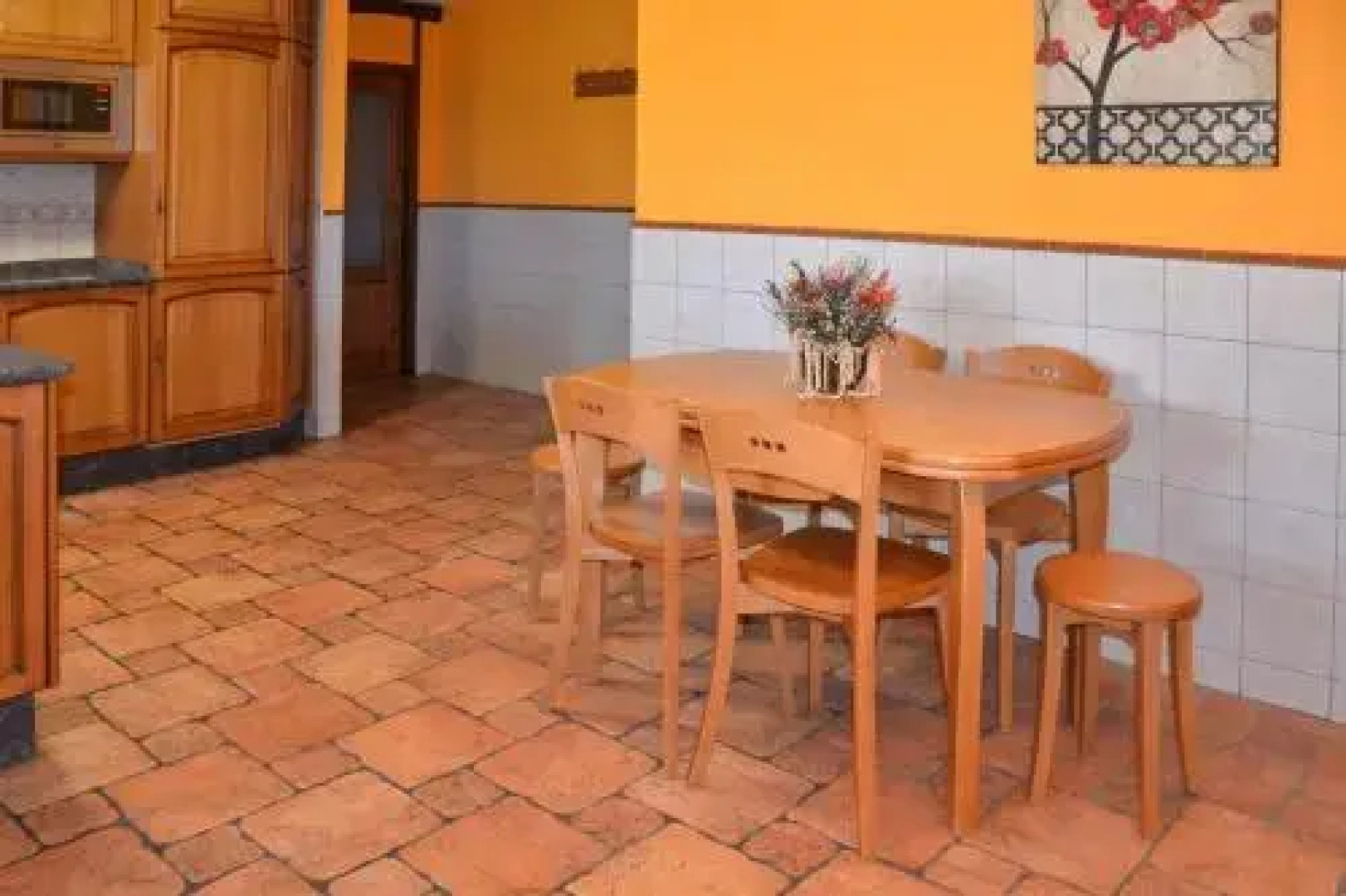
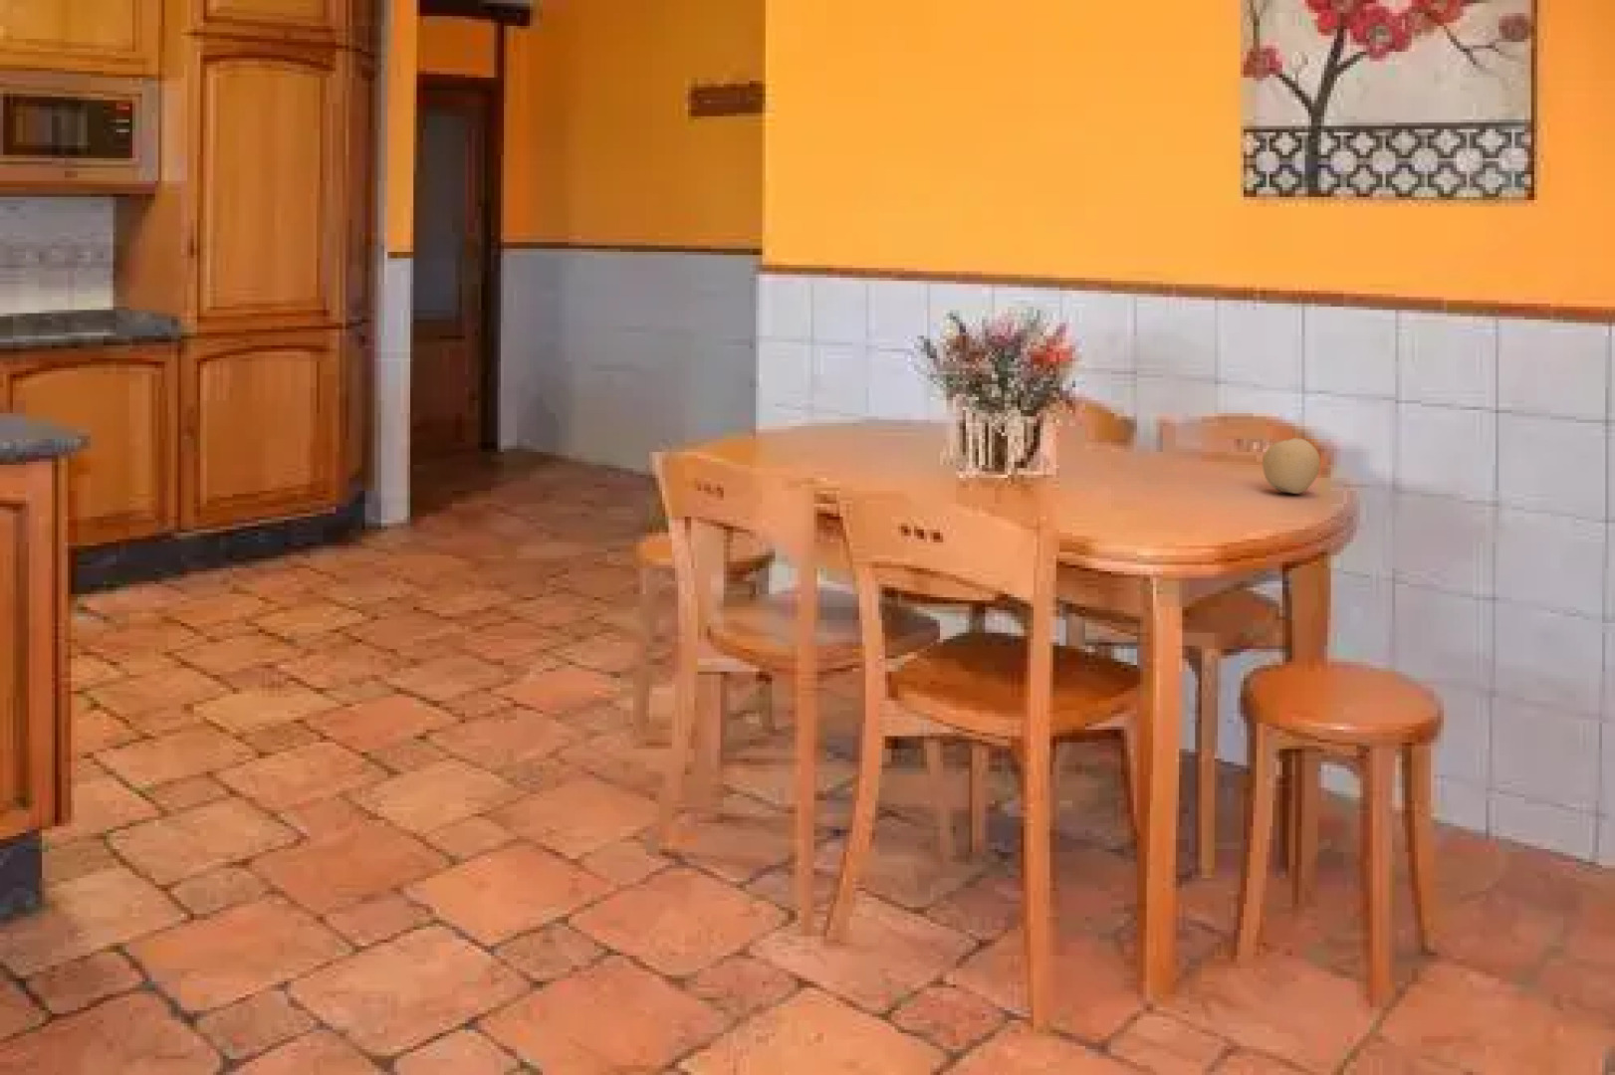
+ fruit [1261,437,1321,494]
